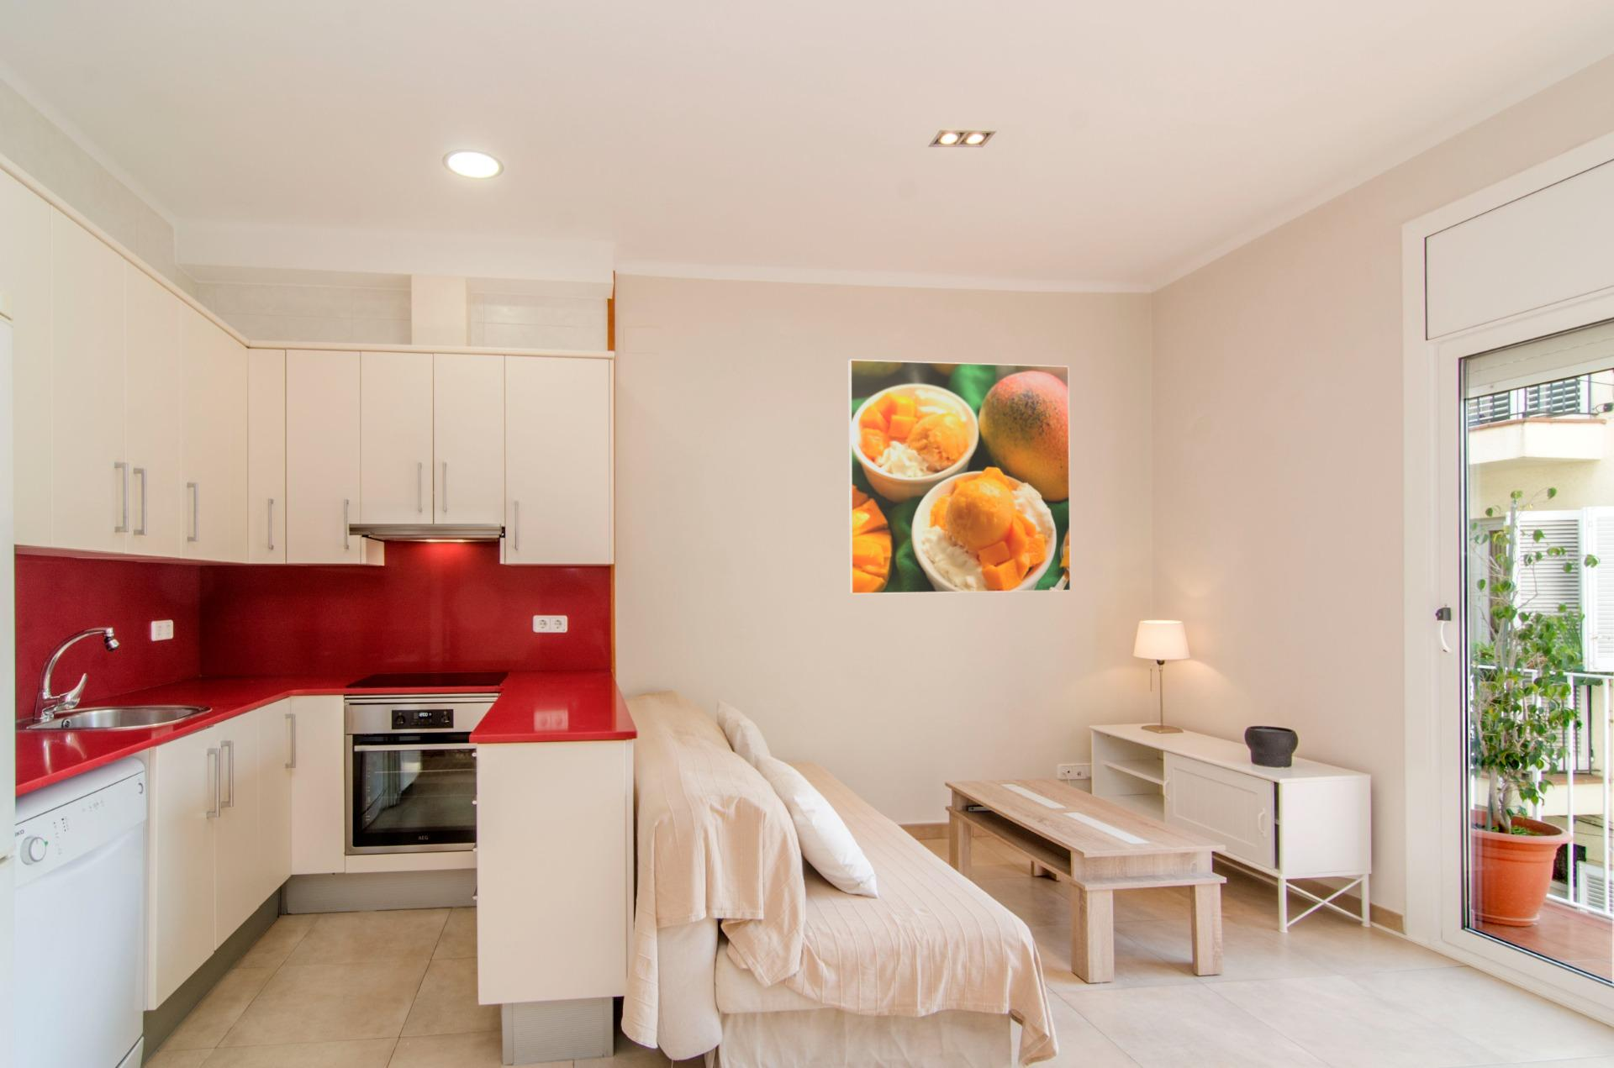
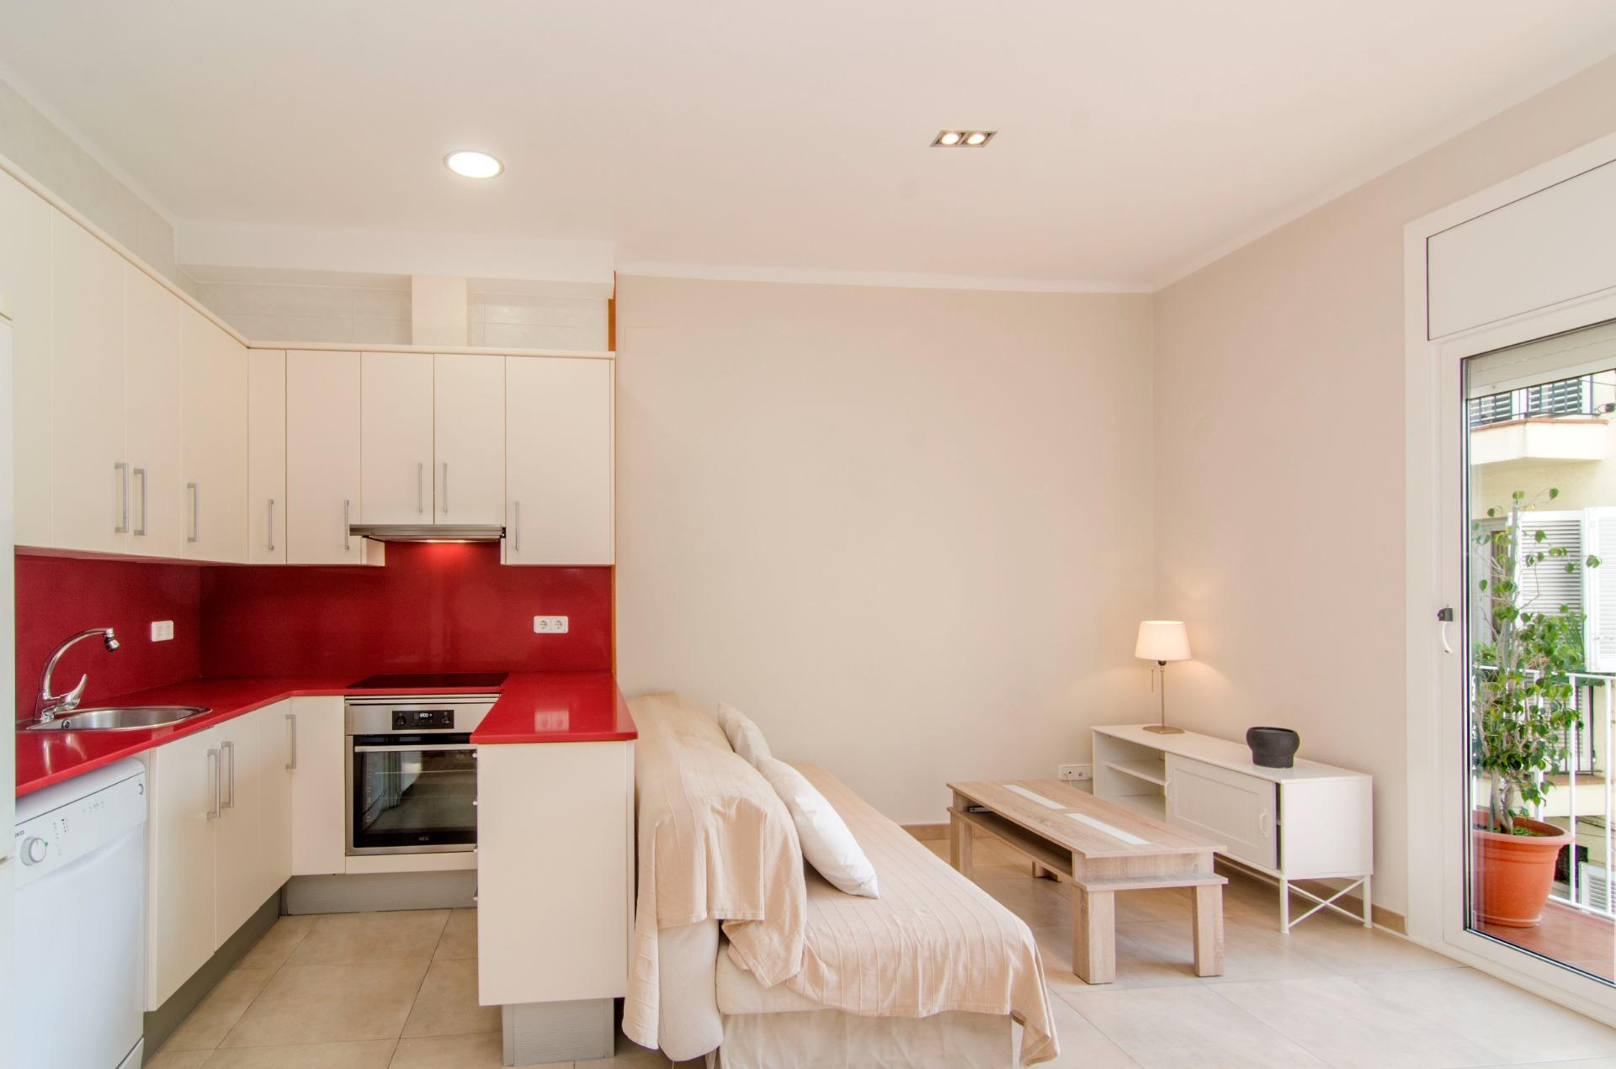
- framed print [849,359,1072,595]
